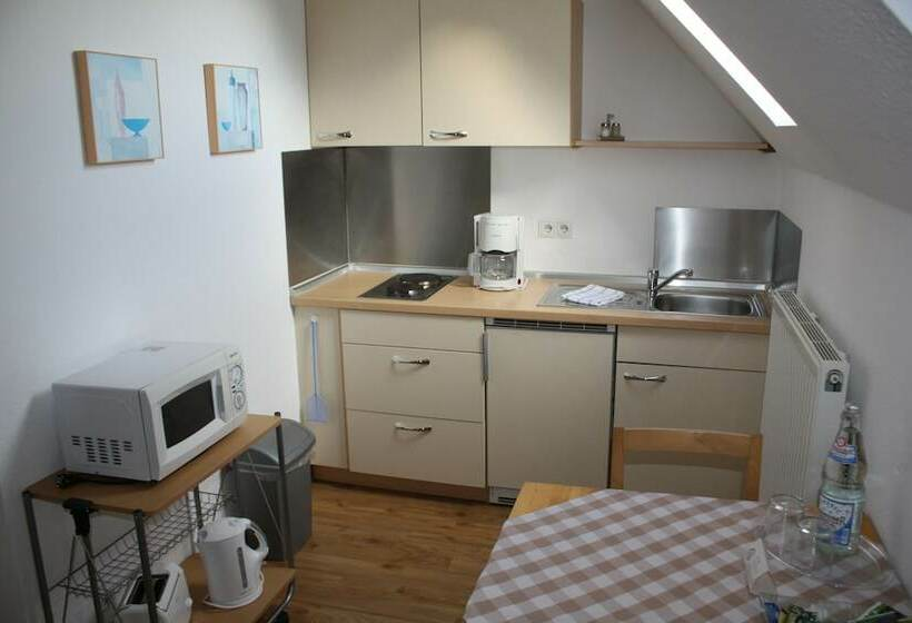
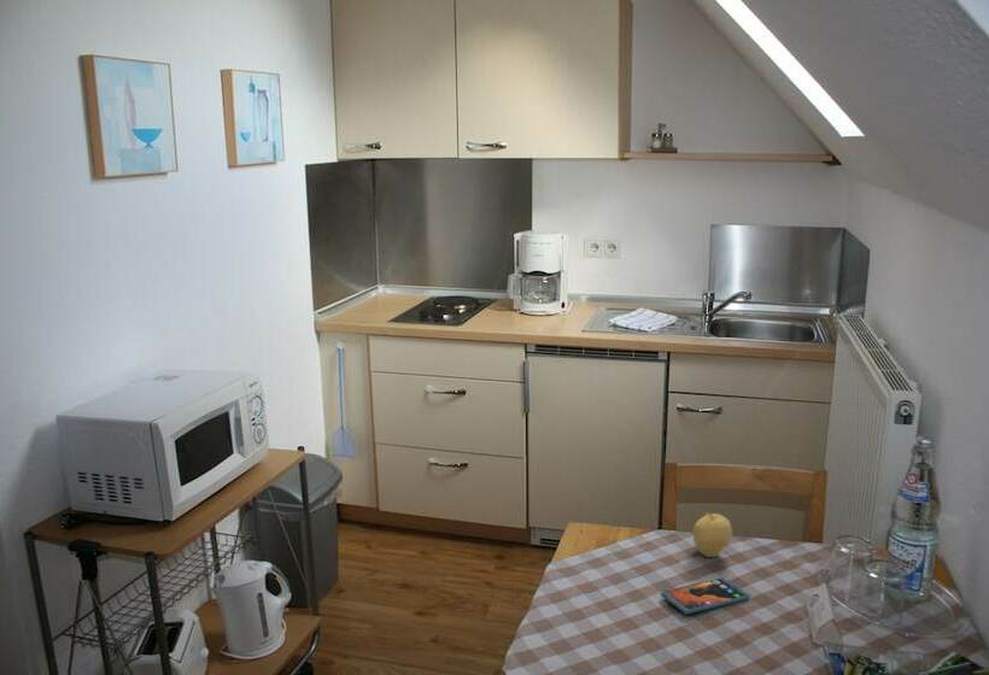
+ smartphone [660,576,751,615]
+ fruit [692,511,733,558]
